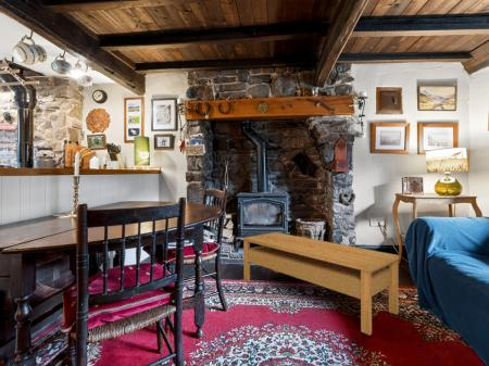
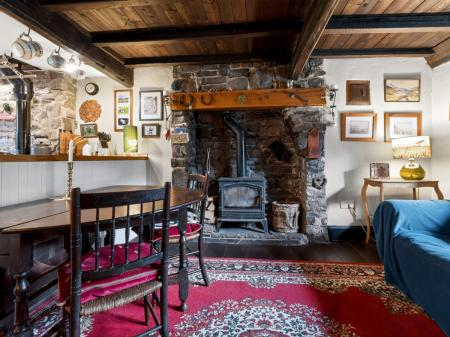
- coffee table [242,231,400,336]
